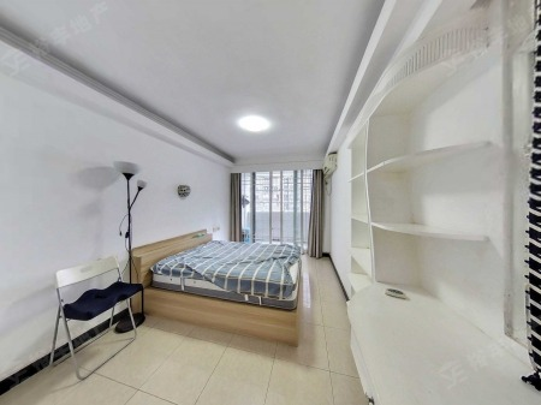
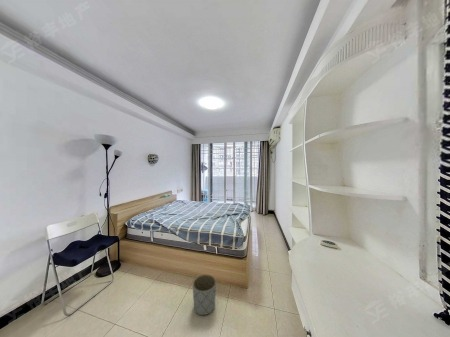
+ planter [192,274,217,316]
